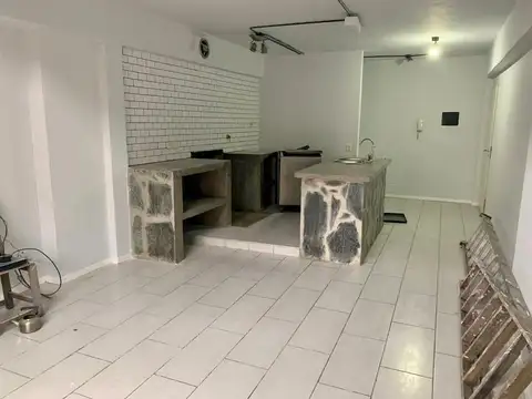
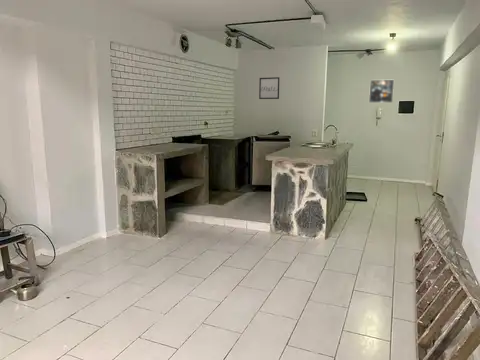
+ wall art [258,76,280,100]
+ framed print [368,79,395,104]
